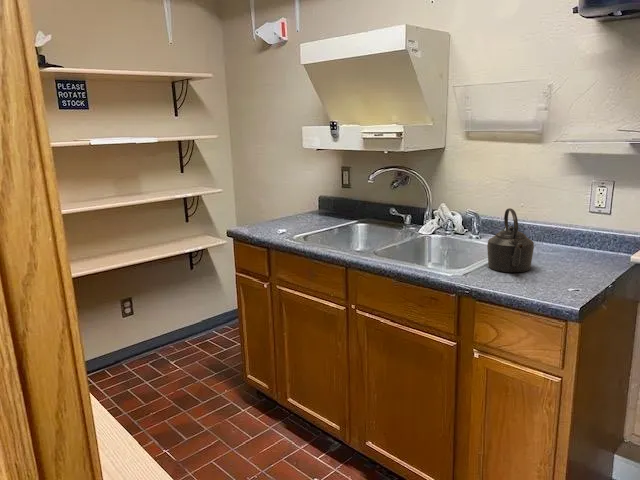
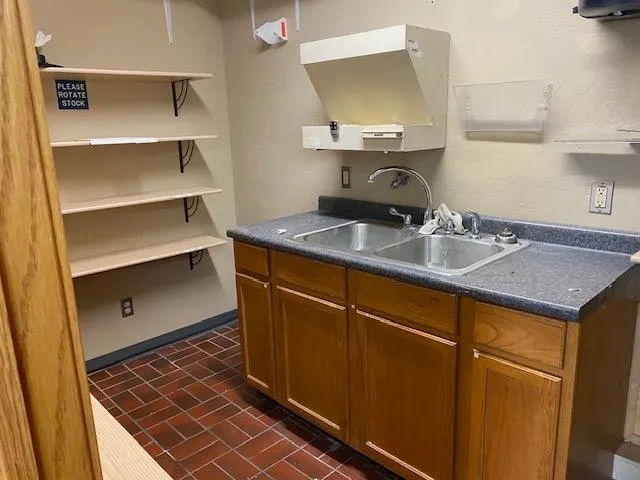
- kettle [486,207,535,273]
